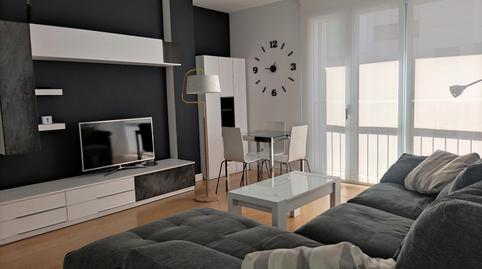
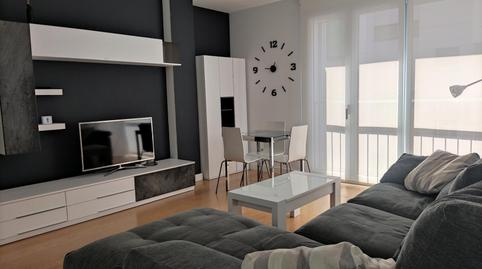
- floor lamp [181,68,221,203]
